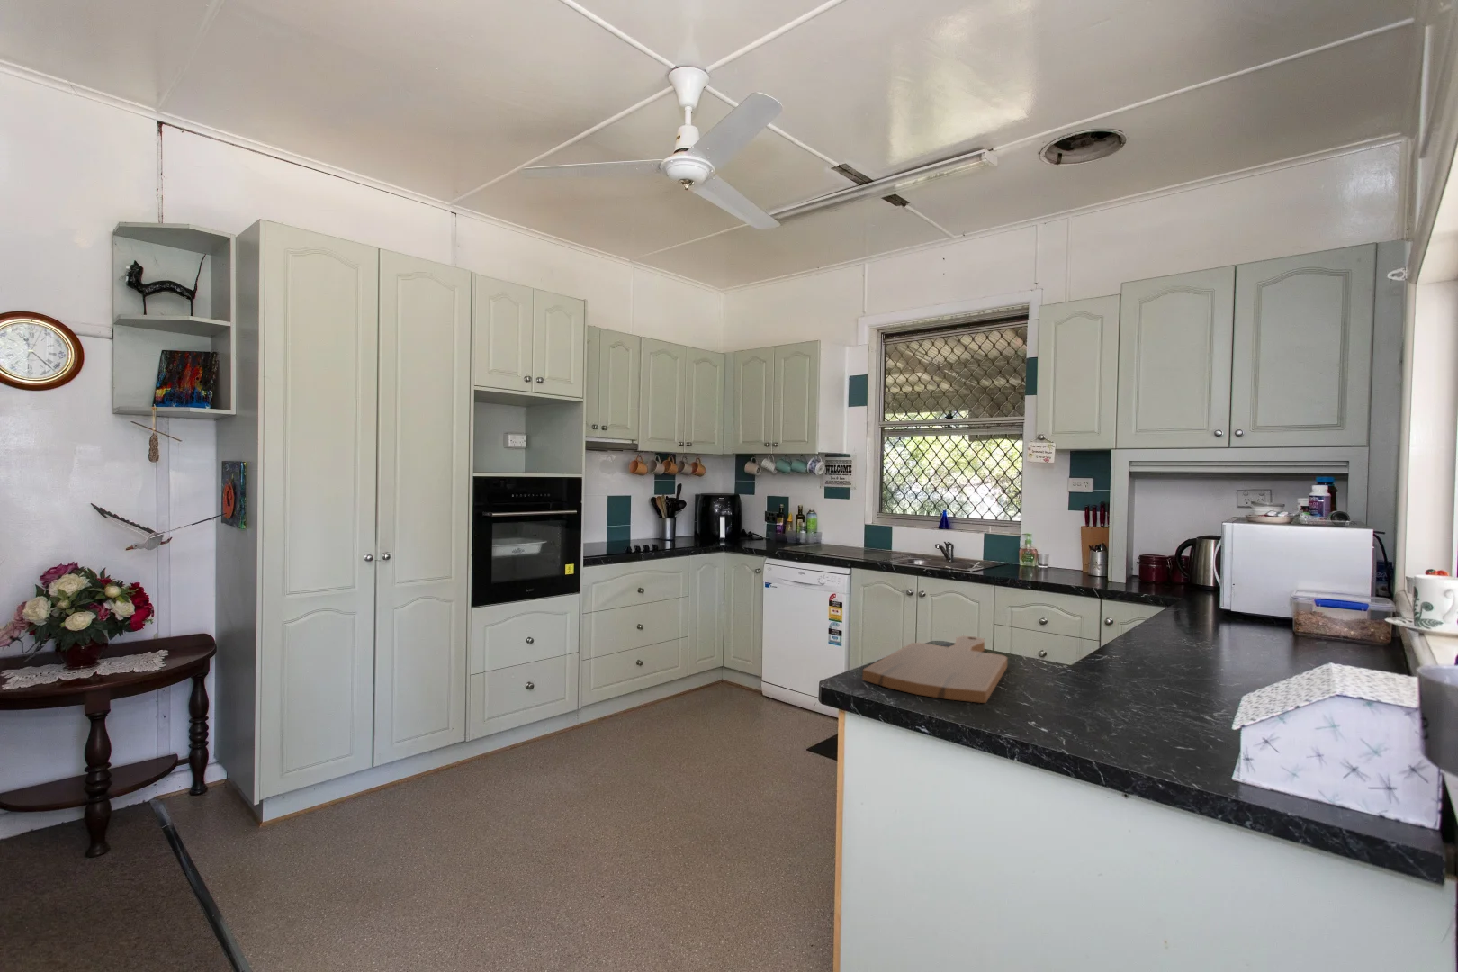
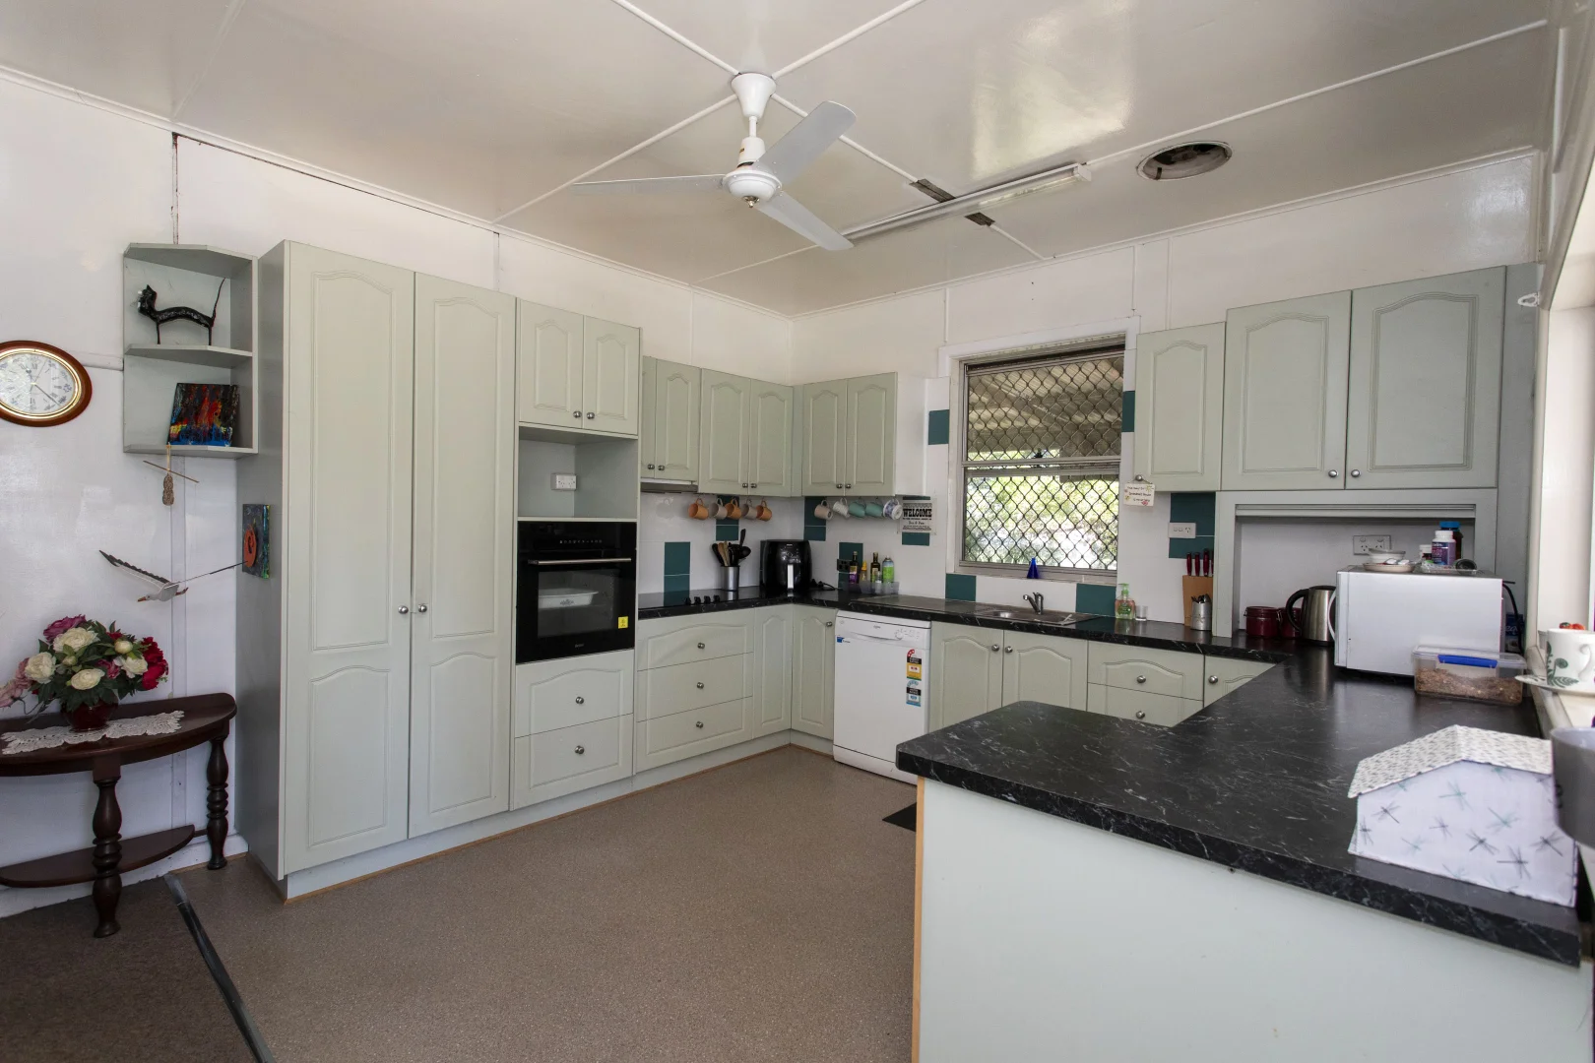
- cutting board [861,635,1008,704]
